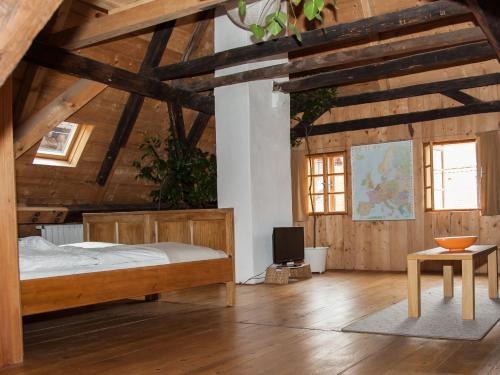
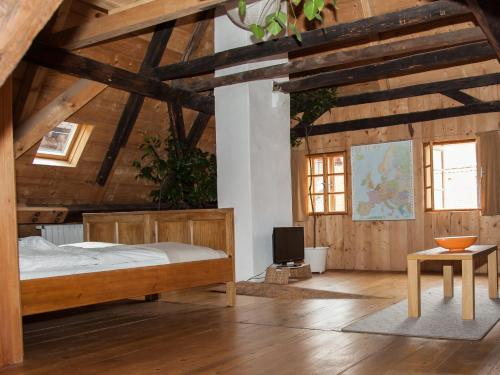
+ rug [207,280,394,301]
